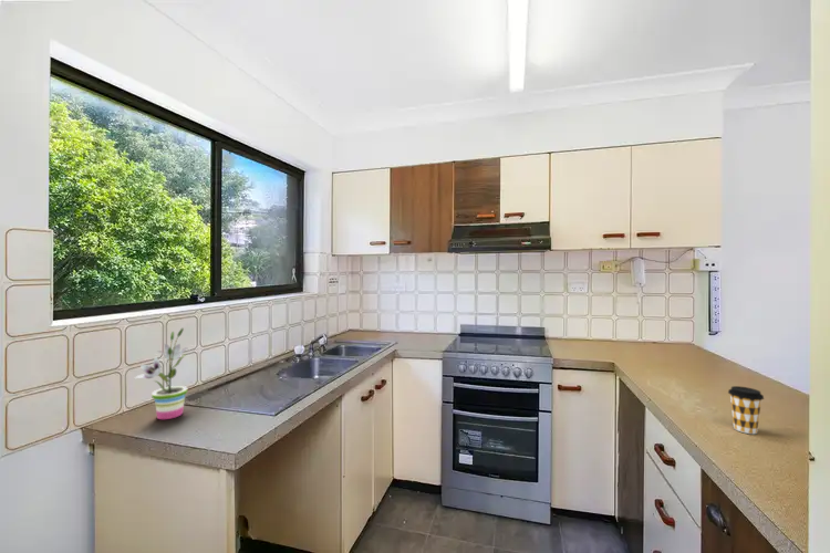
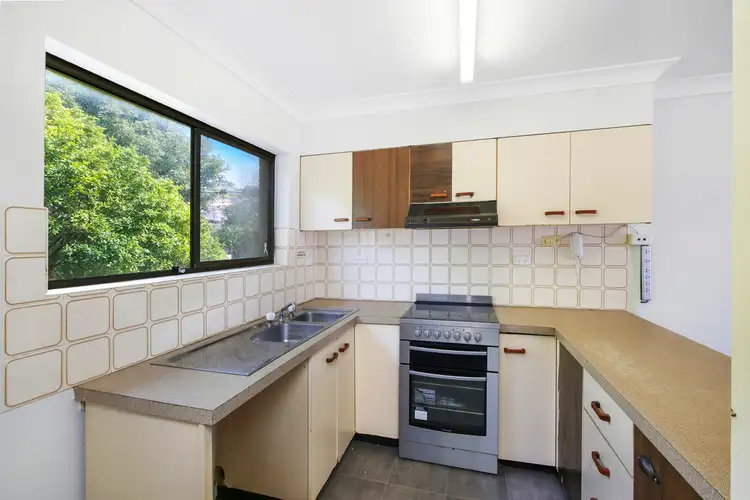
- potted plant [134,327,188,420]
- coffee cup [727,385,765,435]
